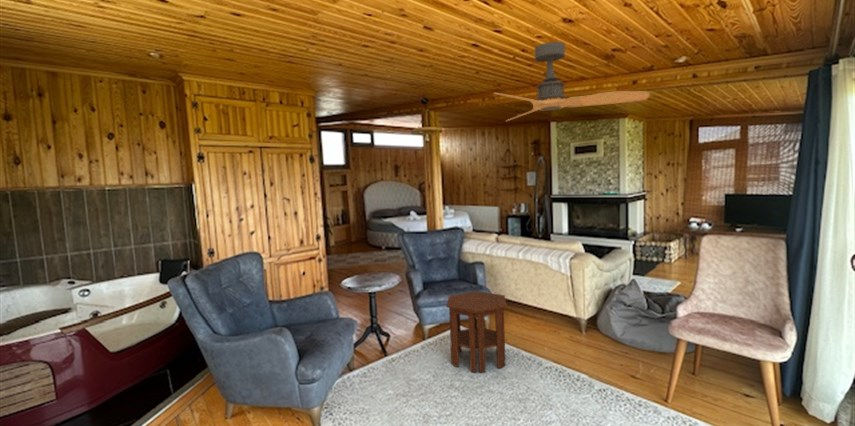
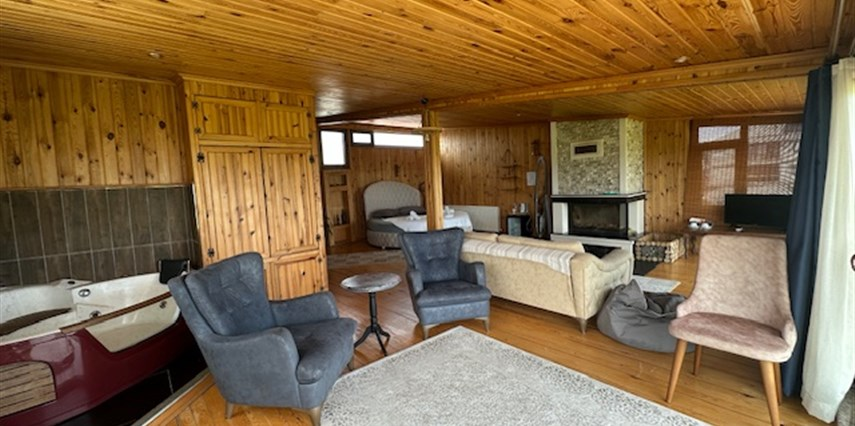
- ceiling fan [493,41,651,122]
- side table [445,290,507,374]
